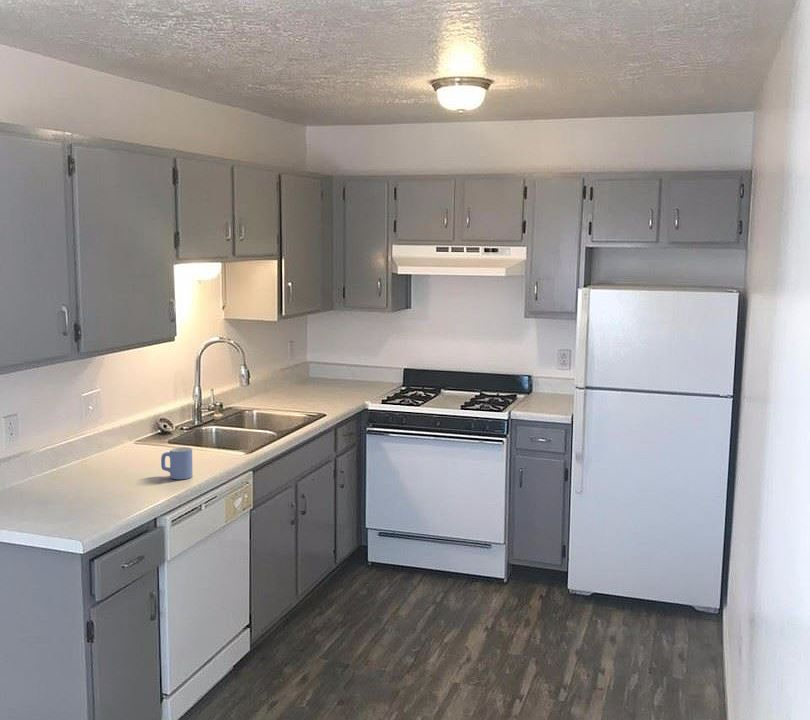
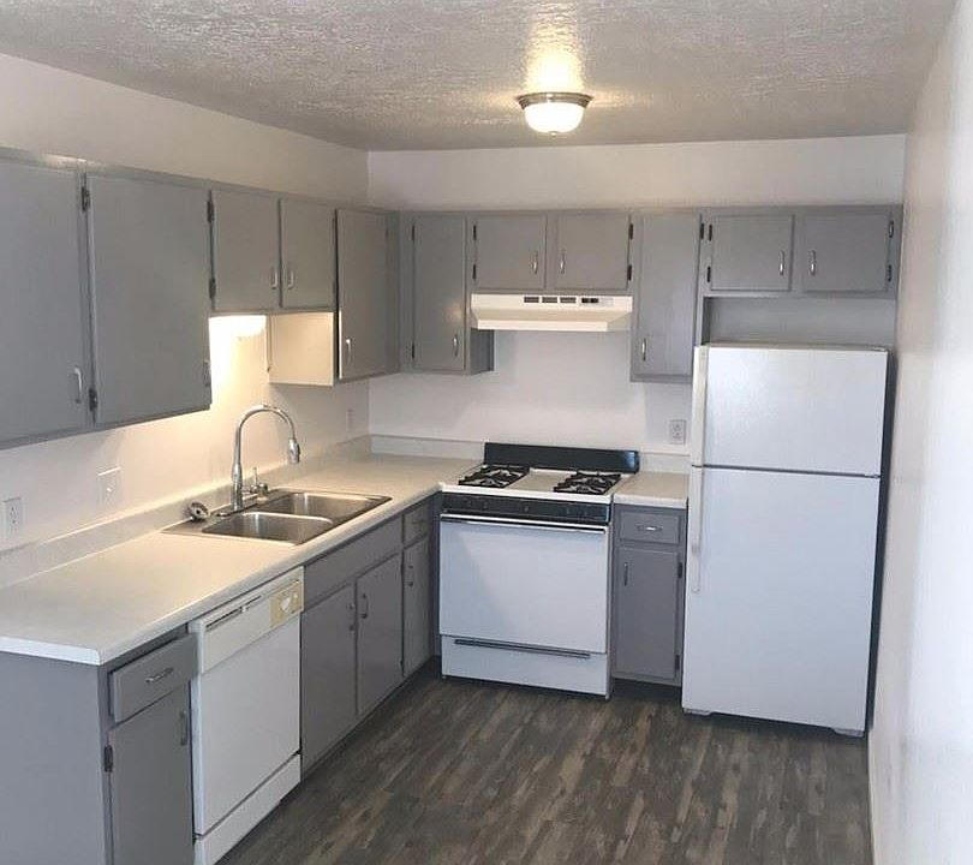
- mug [160,446,194,480]
